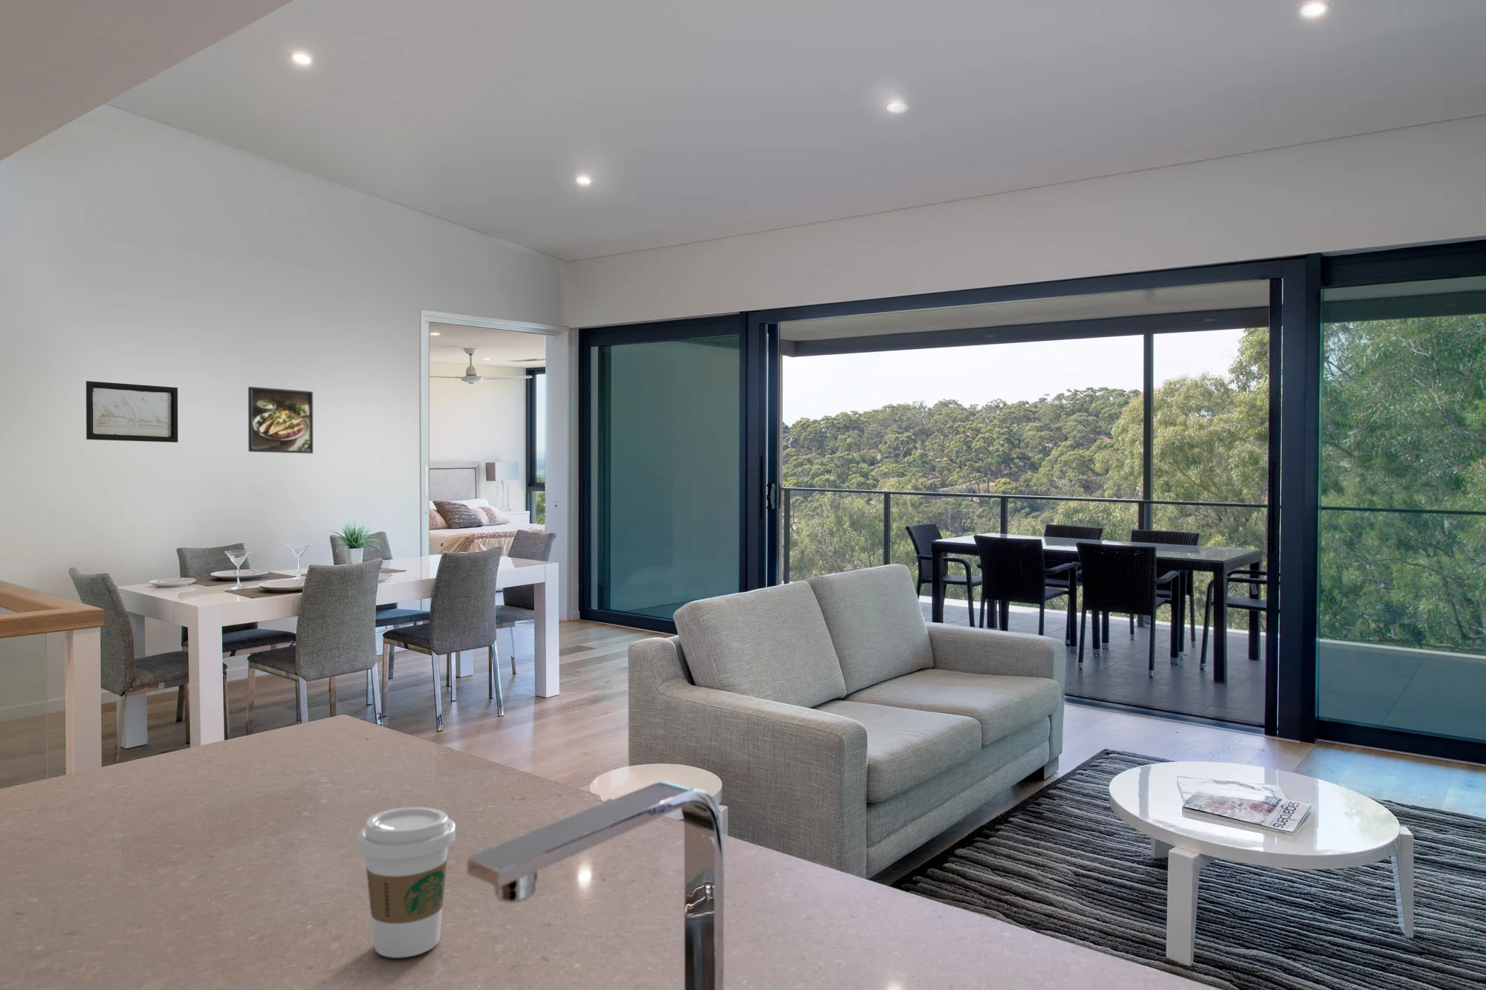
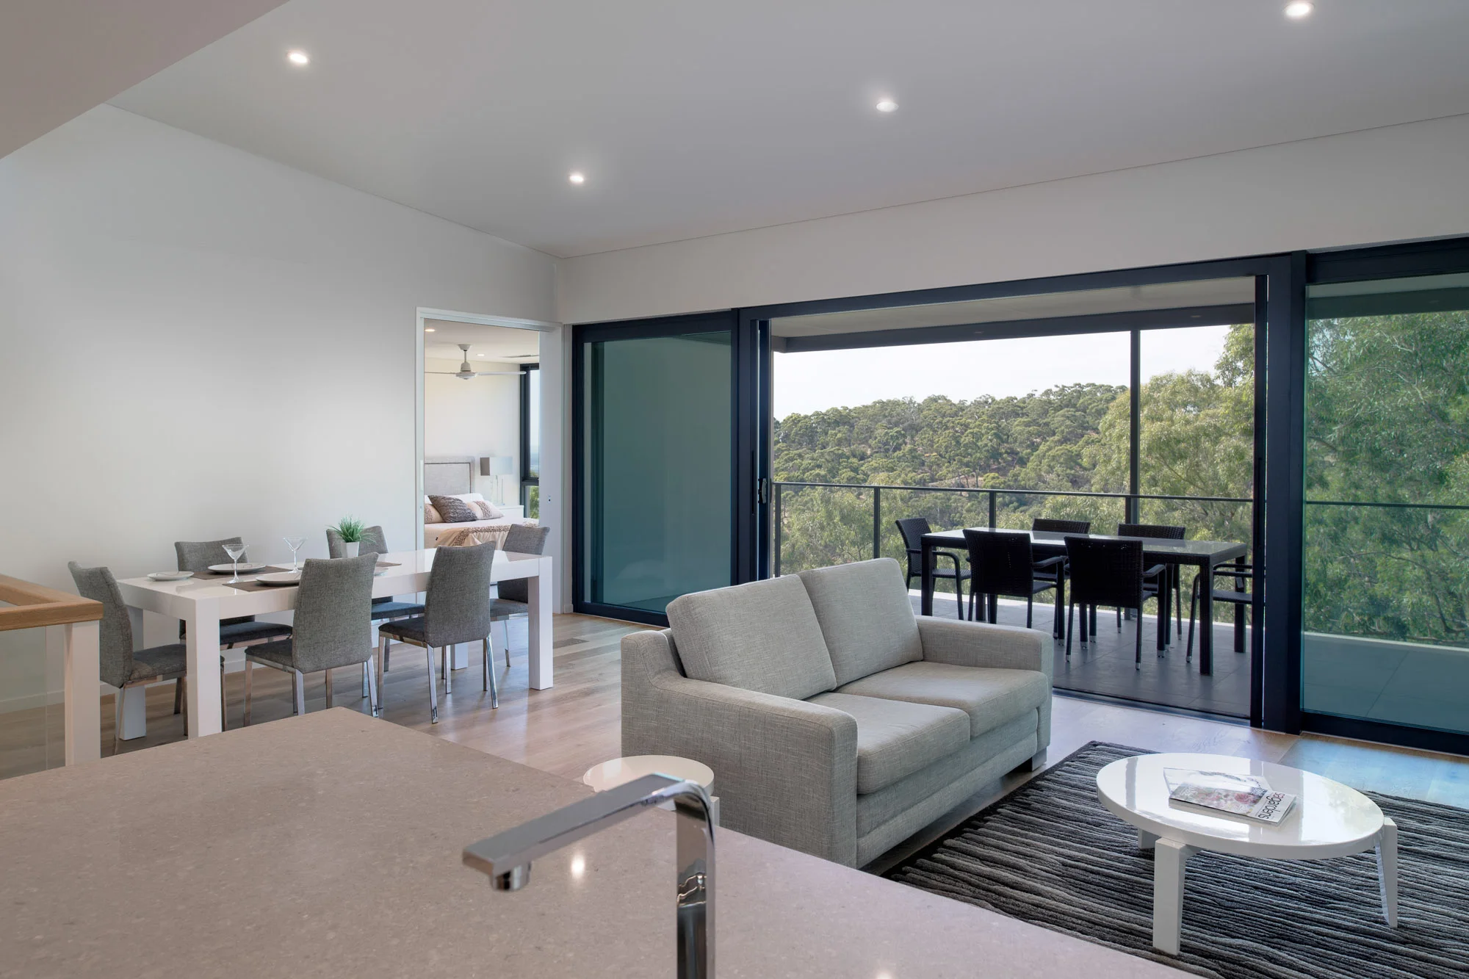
- coffee cup [357,807,456,959]
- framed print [247,387,314,454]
- wall art [85,380,178,443]
